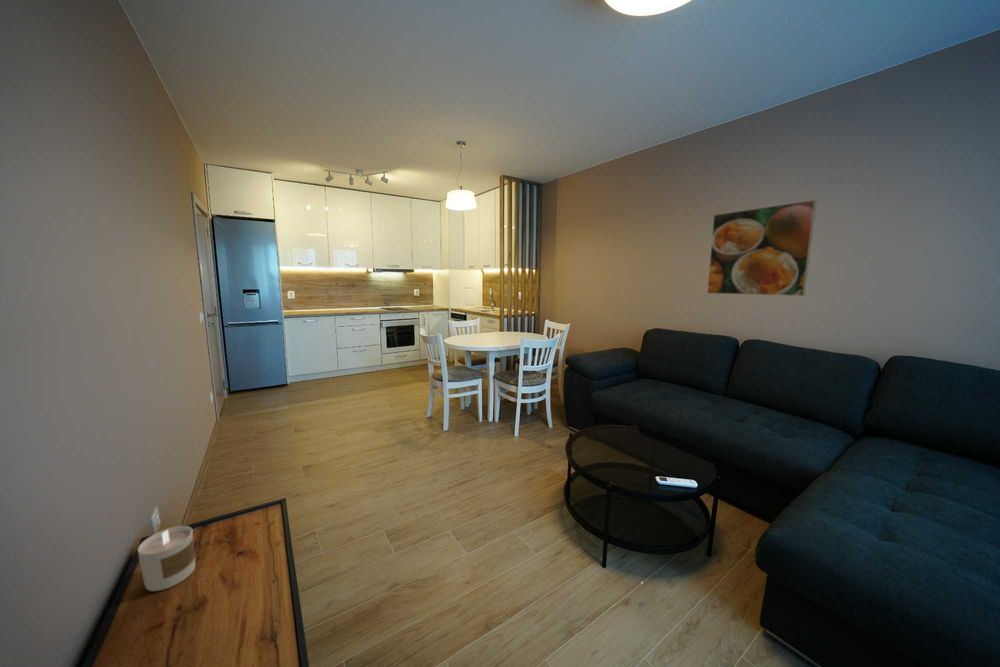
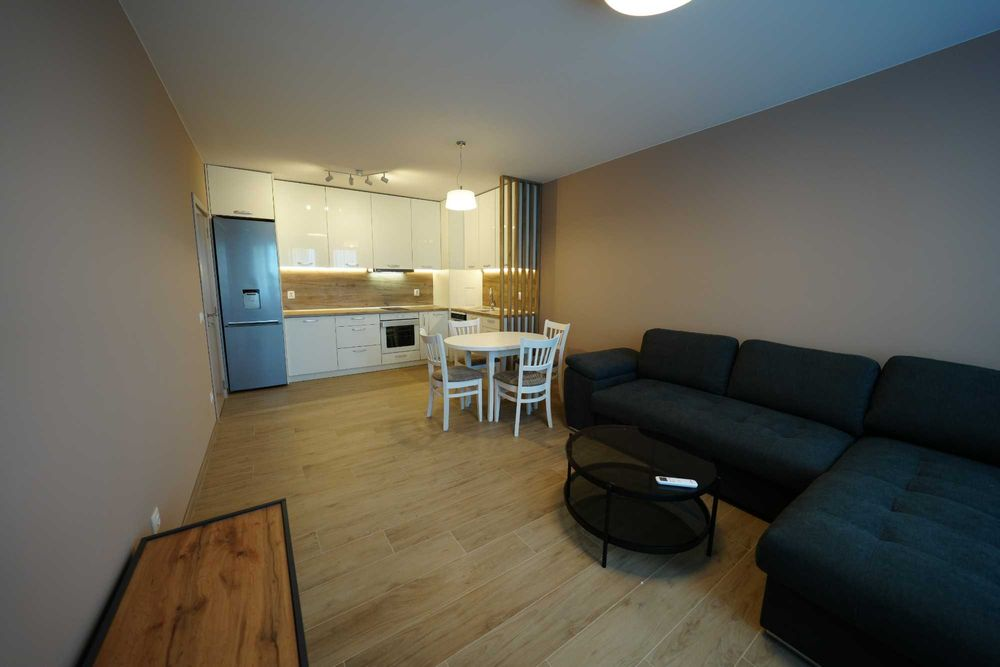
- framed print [706,199,818,297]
- candle [137,525,196,592]
